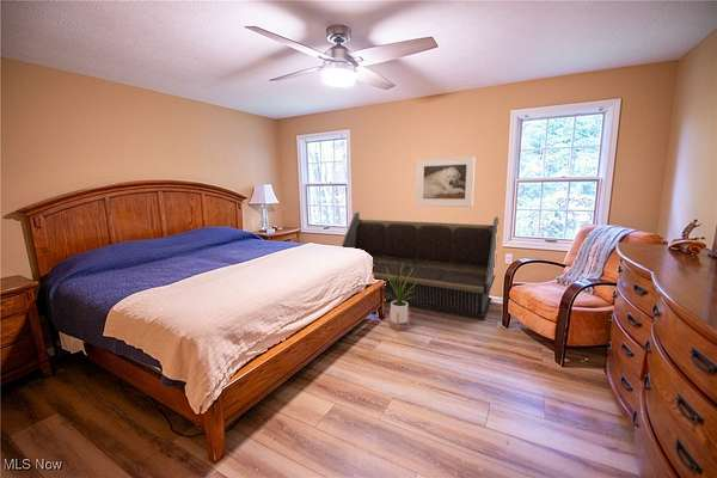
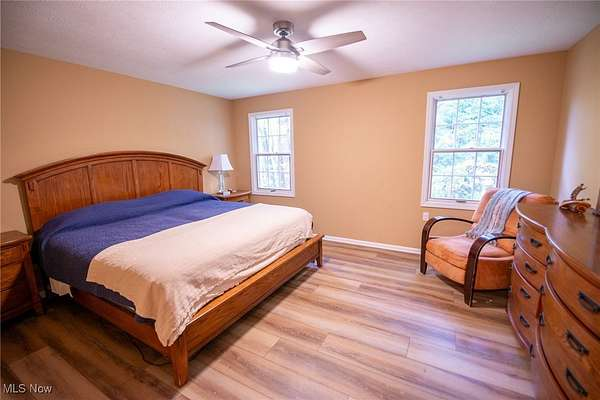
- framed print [415,155,477,208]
- house plant [384,261,418,333]
- bench [341,212,500,321]
